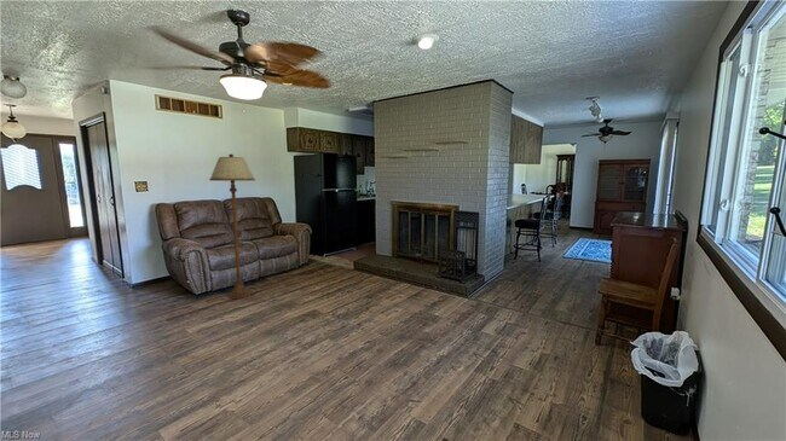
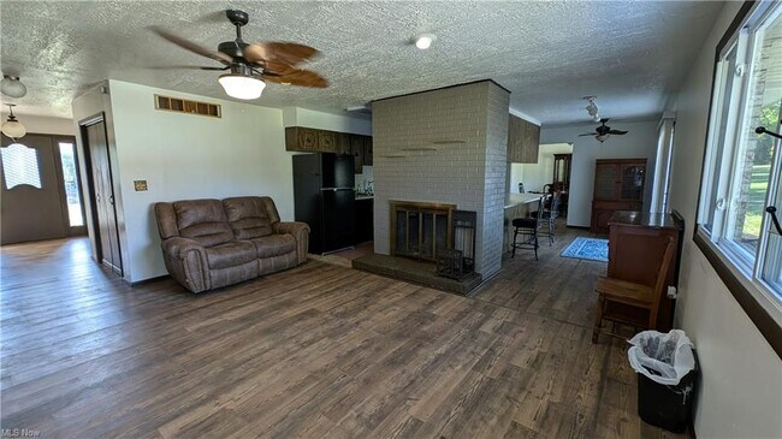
- floor lamp [208,152,256,300]
